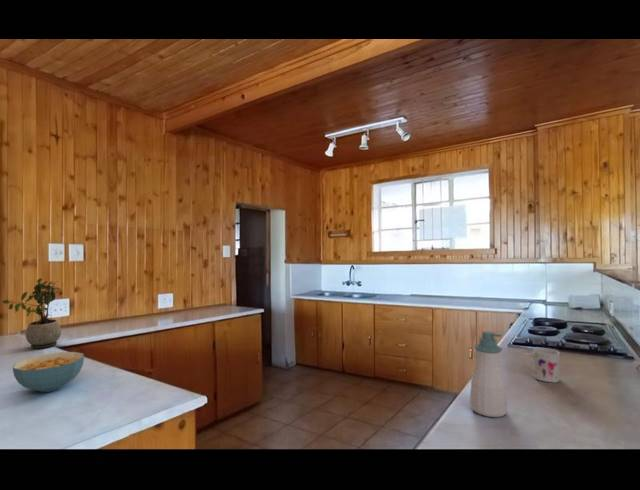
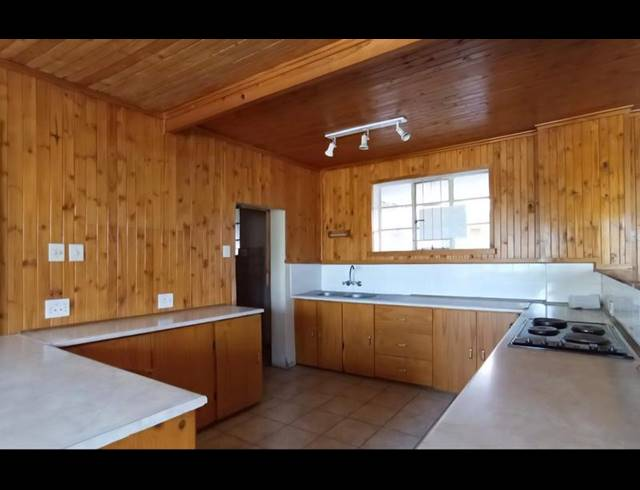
- potted plant [1,277,62,350]
- mug [523,346,561,384]
- cereal bowl [12,351,85,393]
- soap bottle [469,330,508,418]
